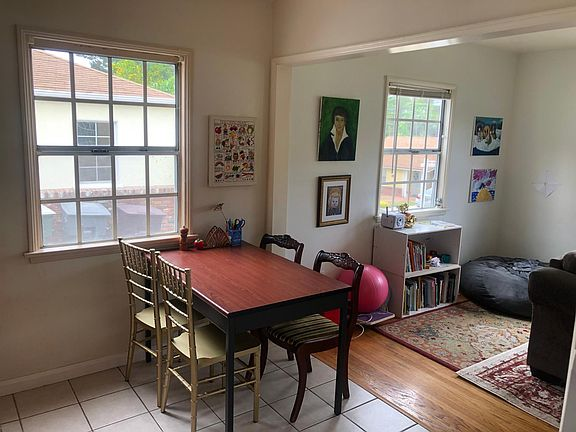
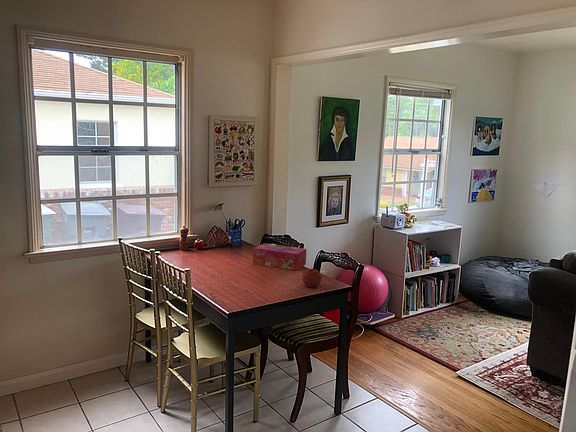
+ fruit [301,267,322,288]
+ tissue box [252,242,307,271]
